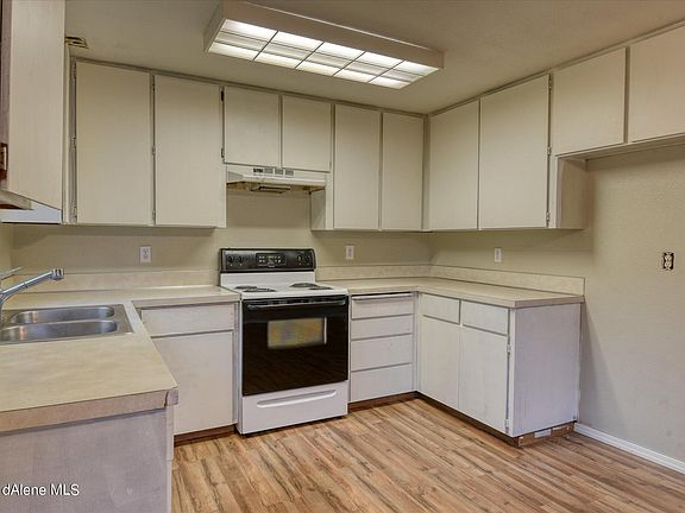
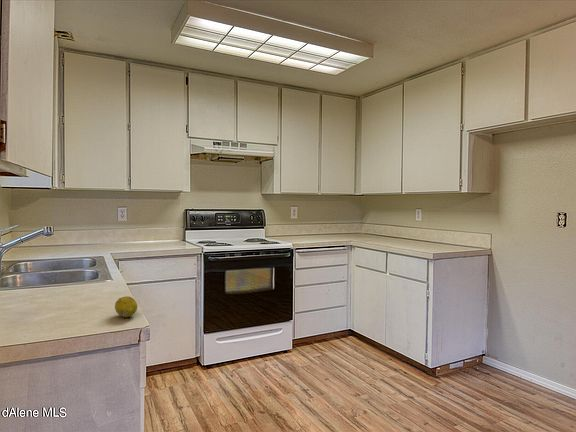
+ fruit [114,295,138,318]
